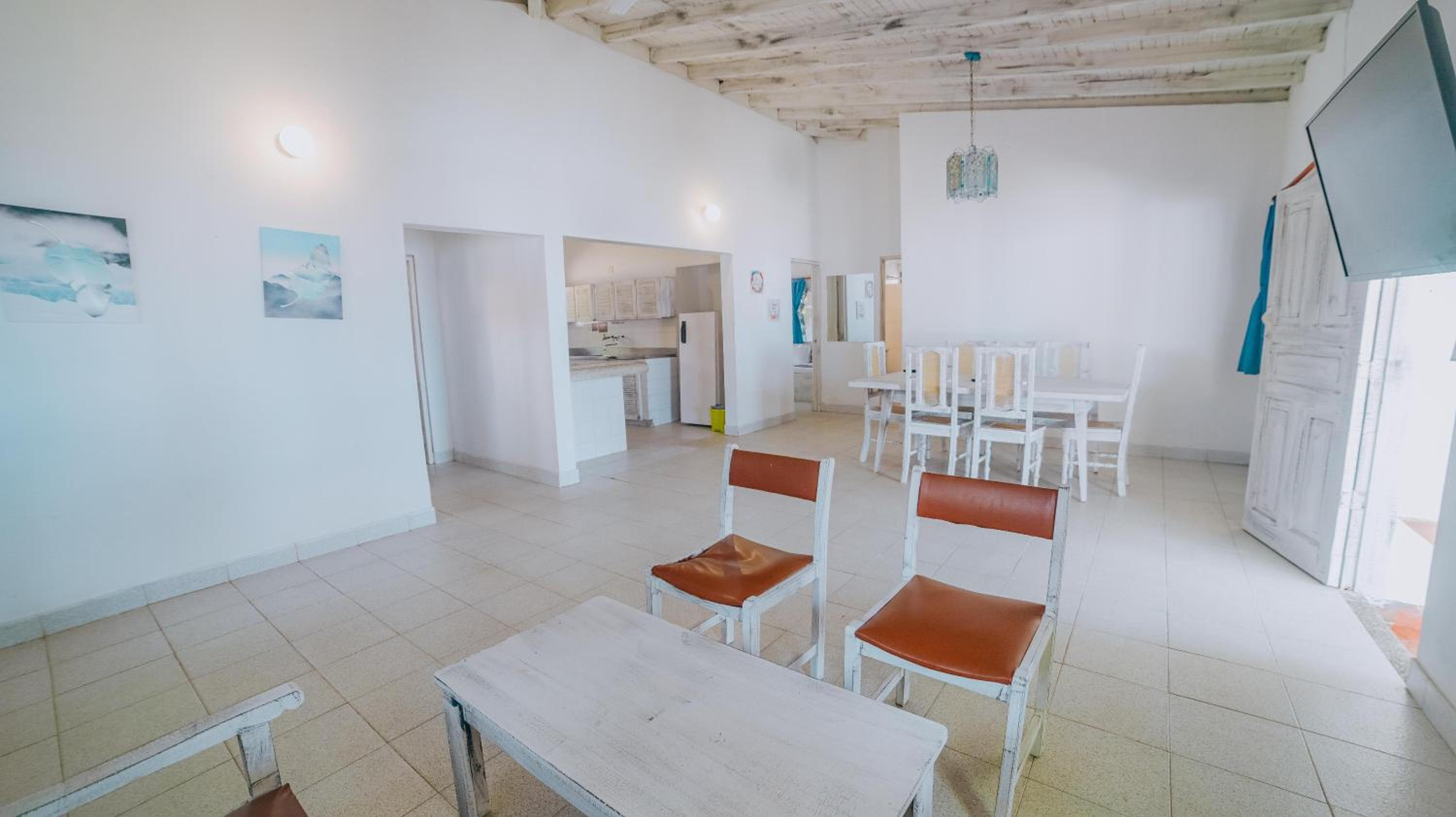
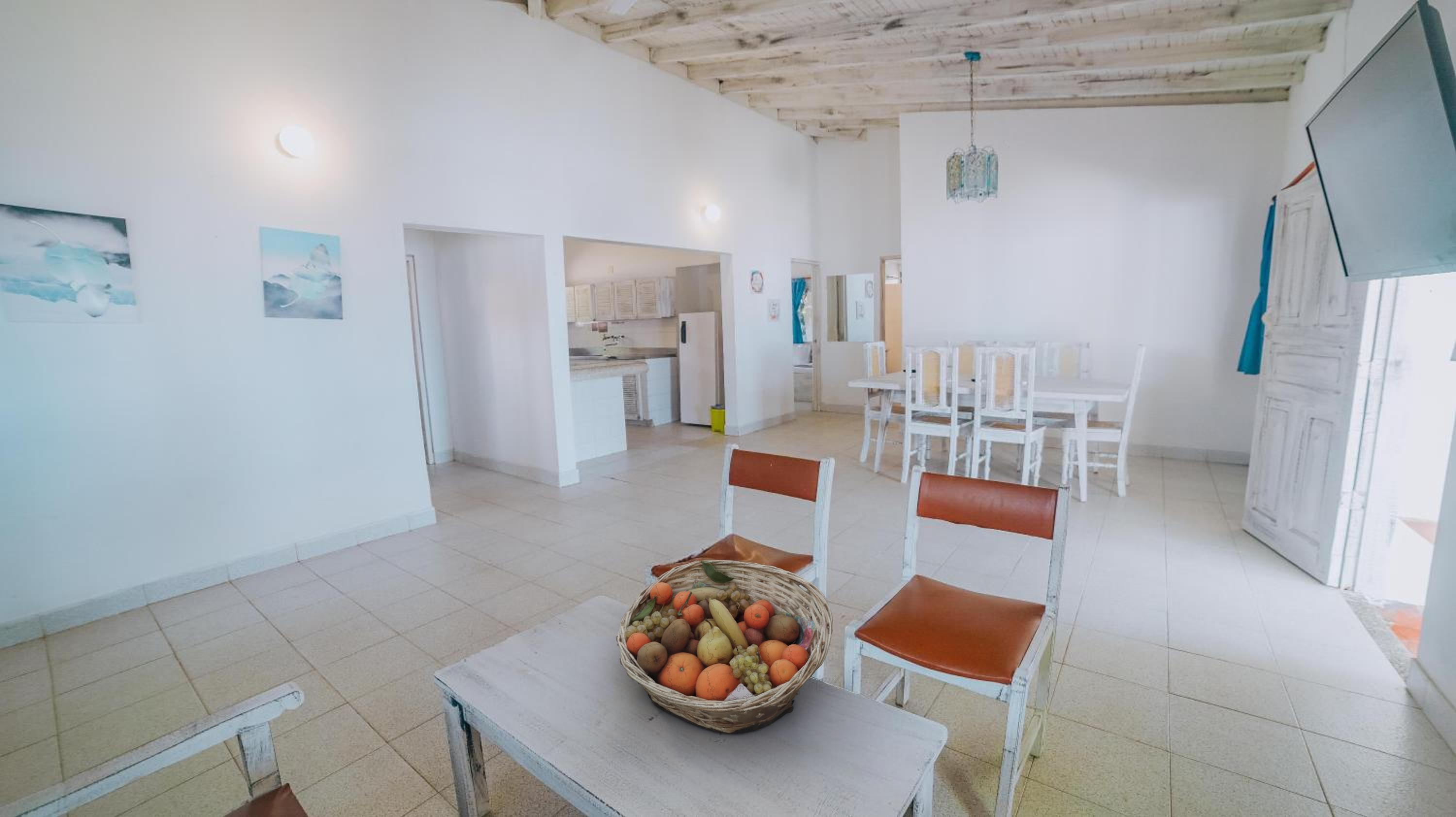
+ fruit basket [616,559,833,734]
